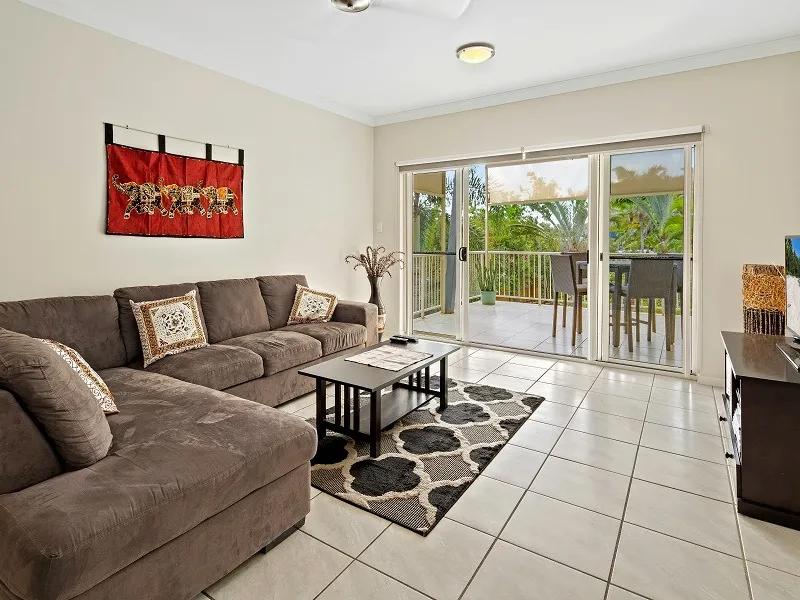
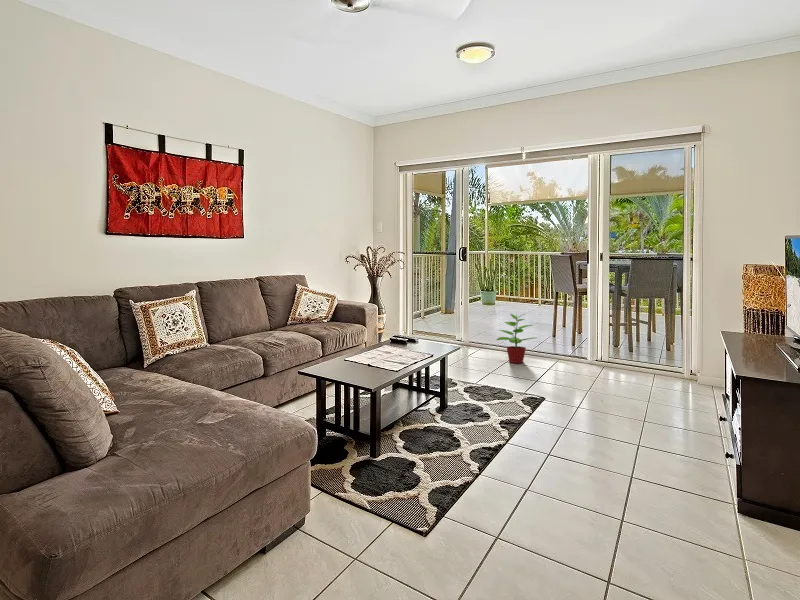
+ potted plant [496,313,537,364]
